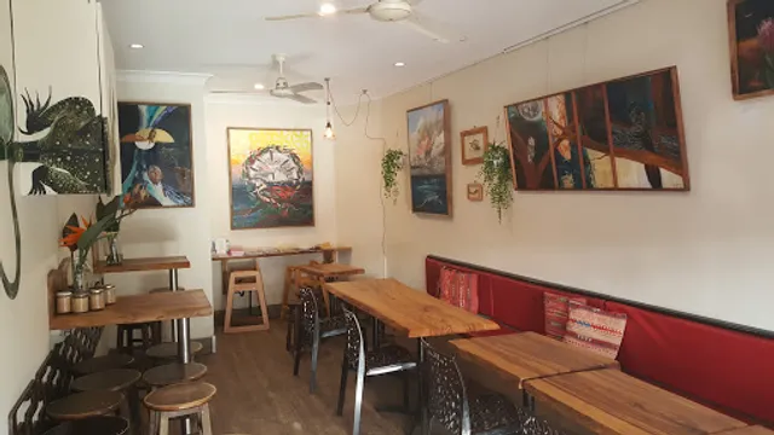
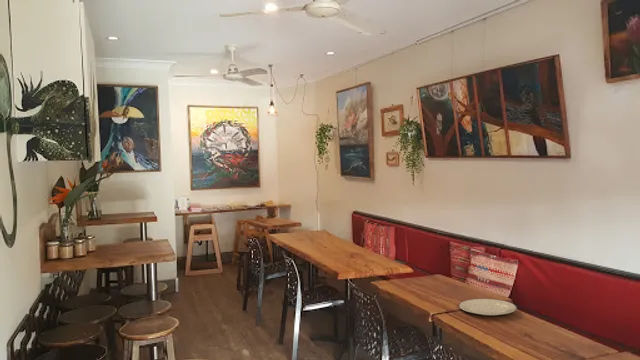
+ chinaware [458,298,518,316]
